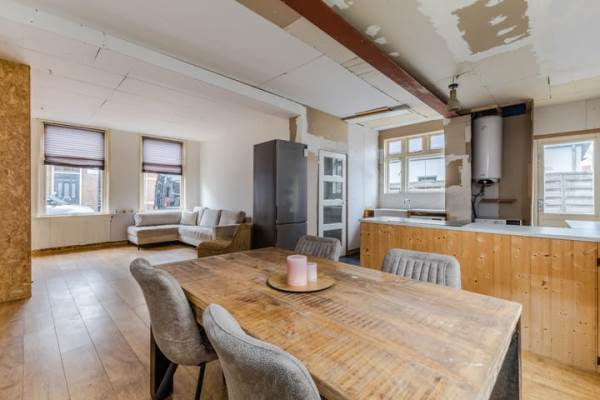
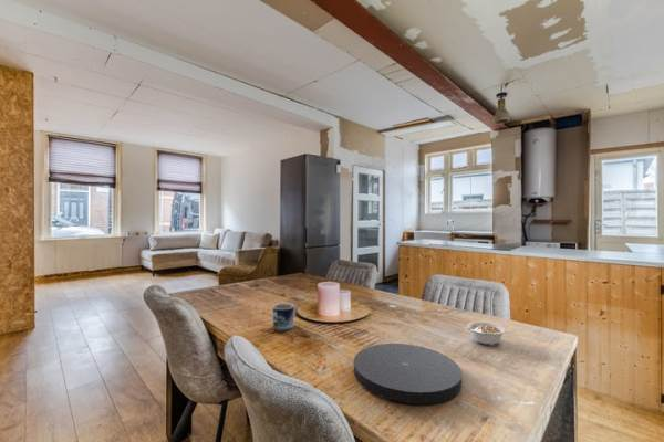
+ plate [353,343,463,406]
+ mug [272,303,297,332]
+ legume [461,320,507,347]
